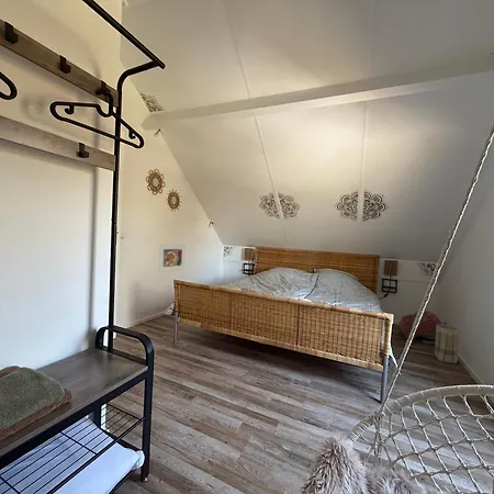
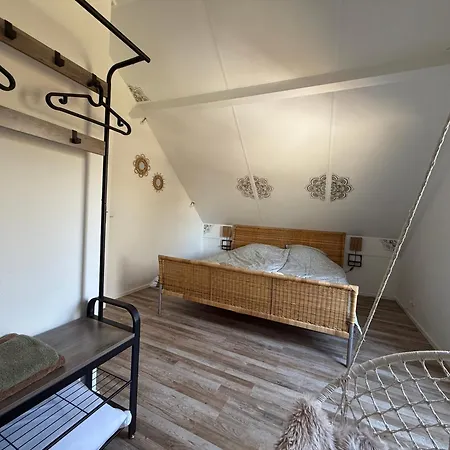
- basket [434,324,460,364]
- backpack [398,310,448,345]
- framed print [158,244,187,273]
